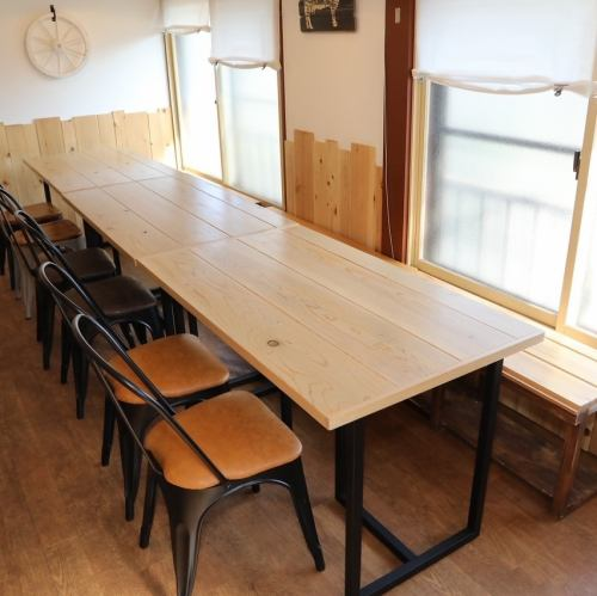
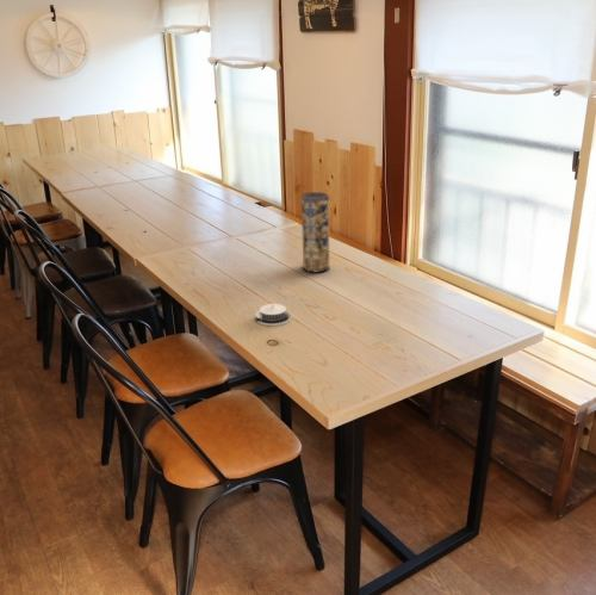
+ vase [300,191,330,273]
+ architectural model [254,303,292,327]
